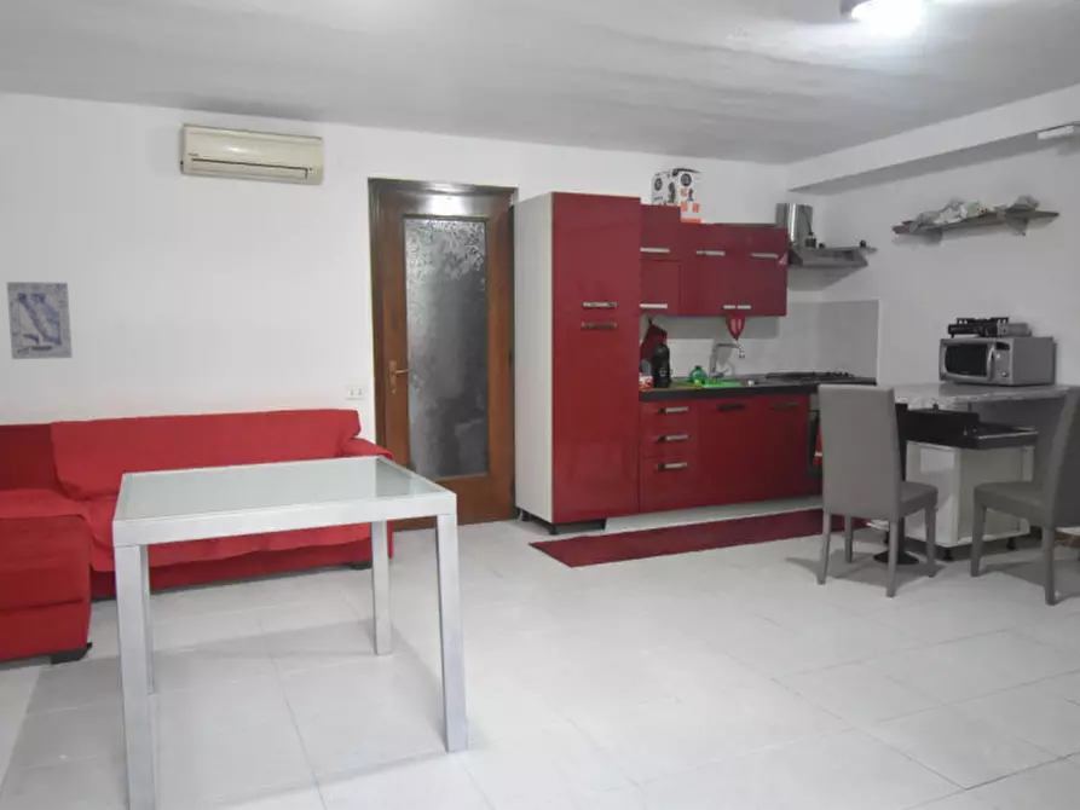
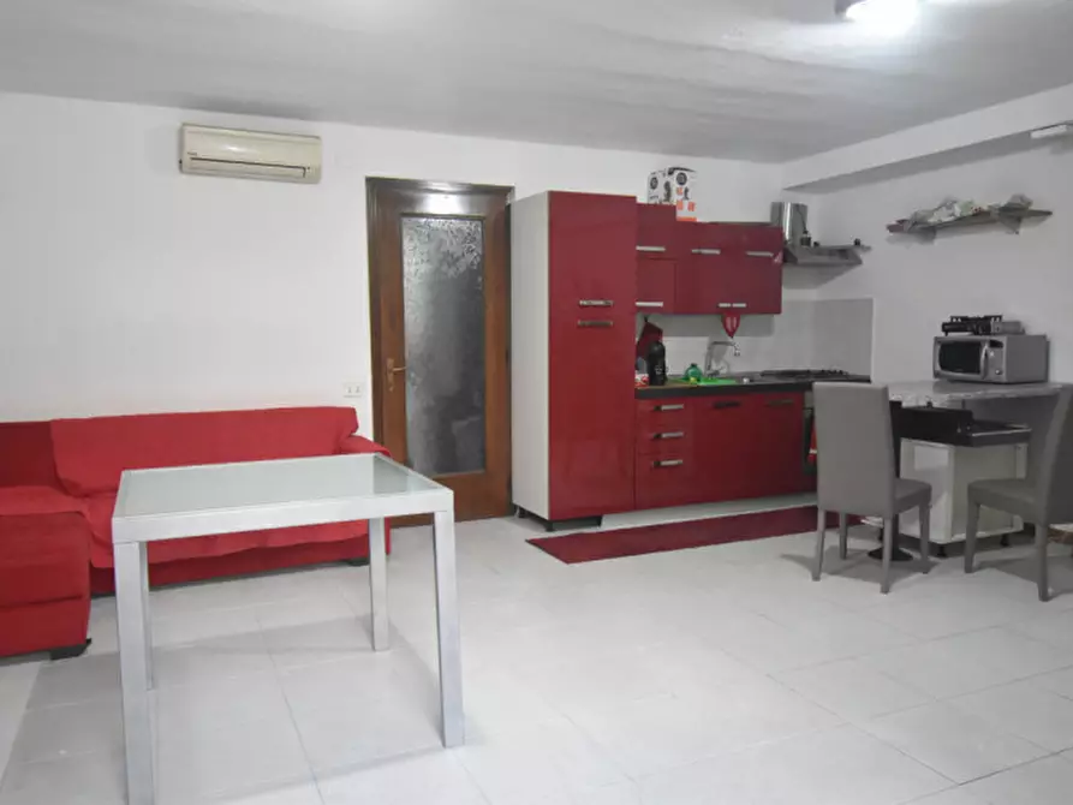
- wall art [5,280,74,360]
